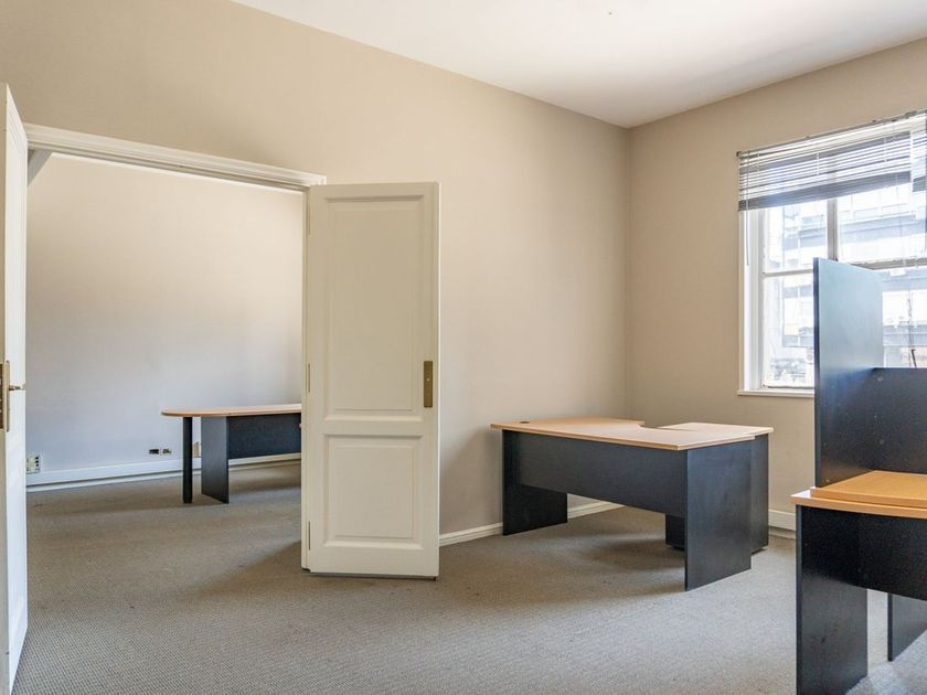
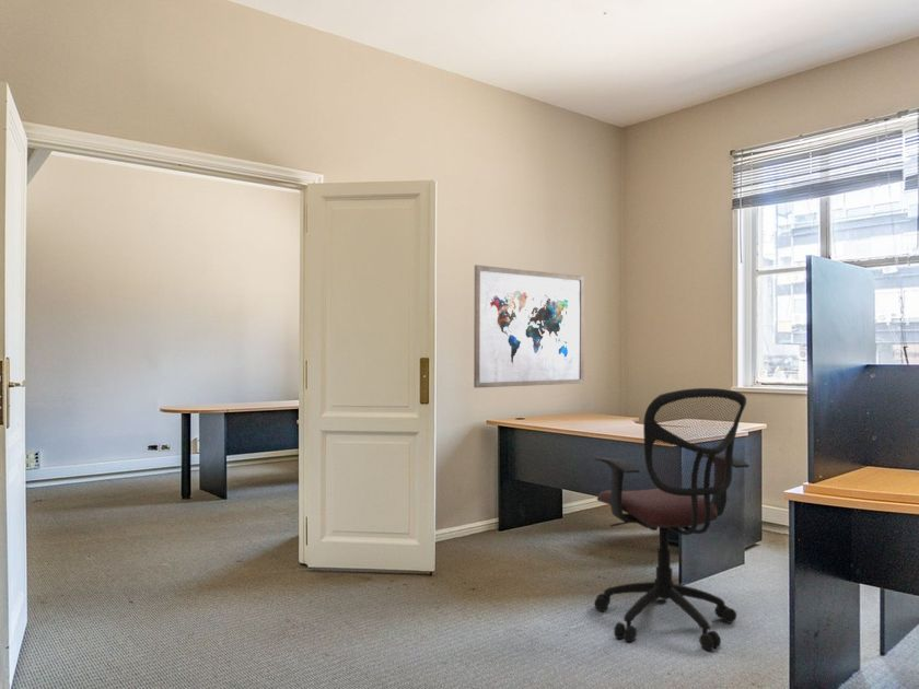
+ office chair [593,387,751,652]
+ wall art [473,264,585,389]
